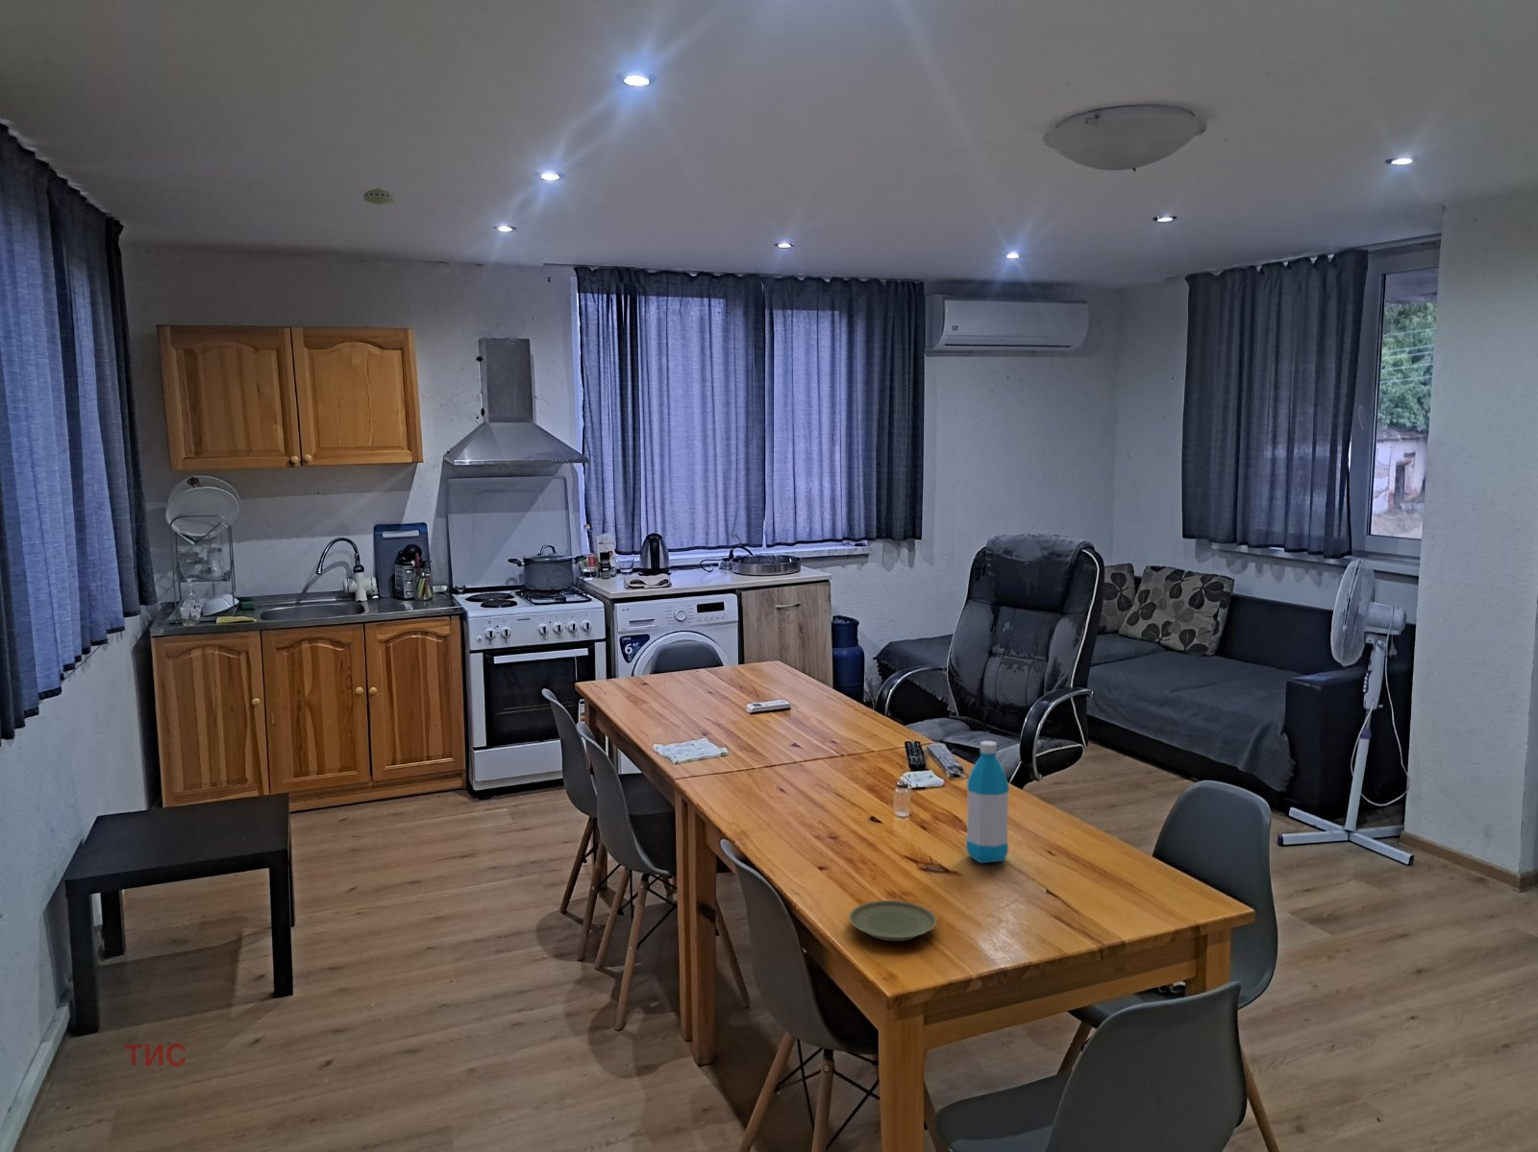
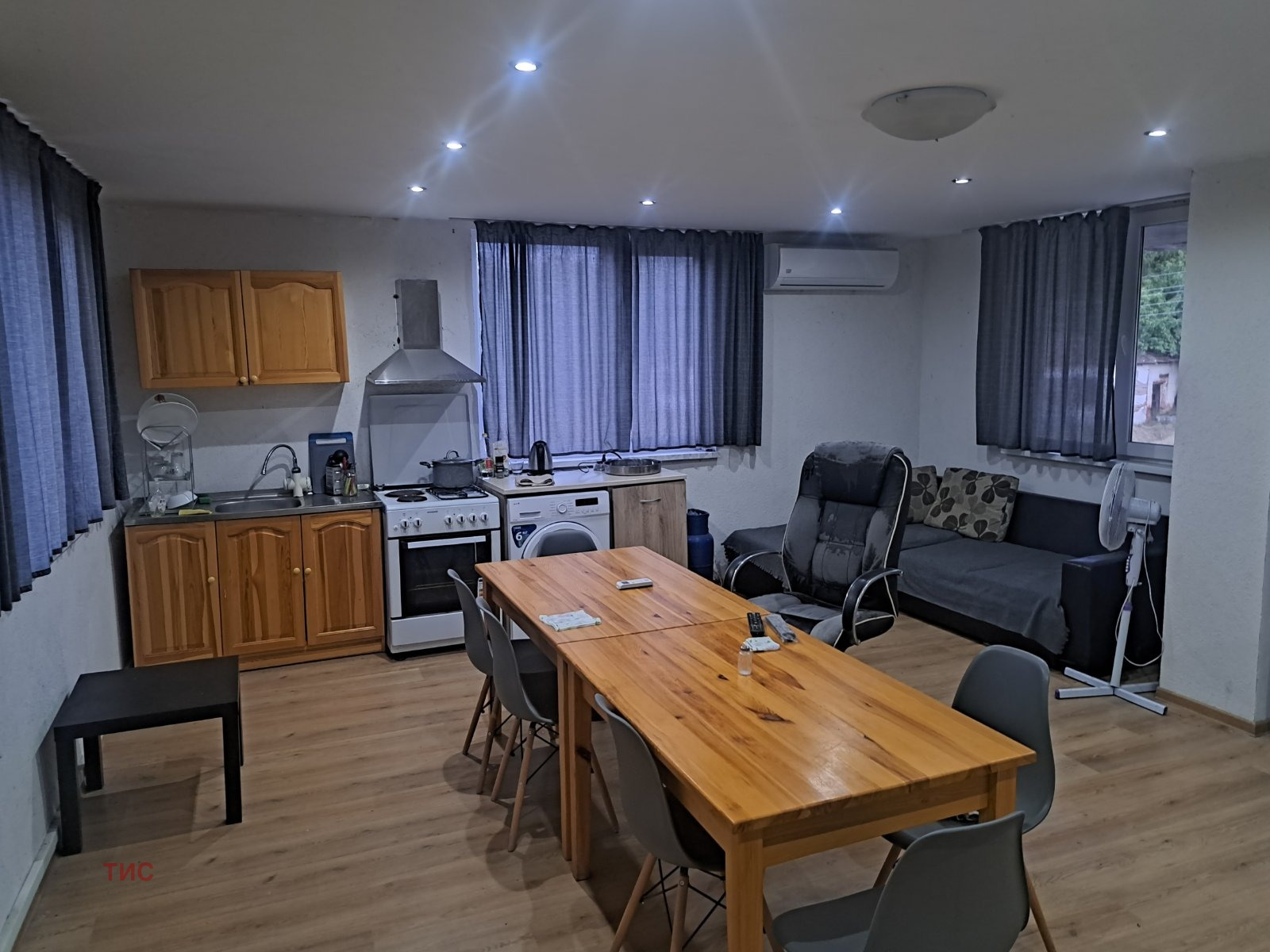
- water bottle [965,741,1010,864]
- smoke detector [362,188,395,206]
- plate [848,899,937,941]
